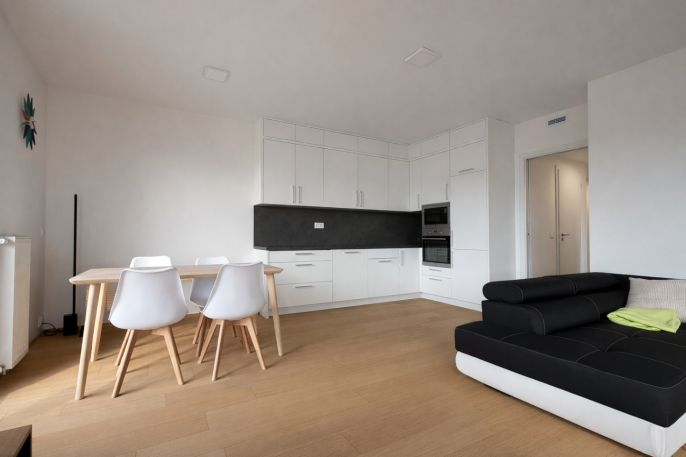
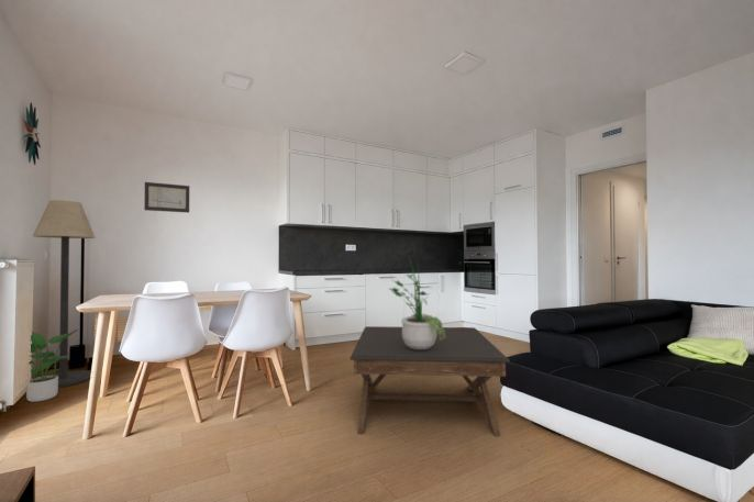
+ potted plant [25,327,80,403]
+ coffee table [348,325,511,438]
+ wall art [143,181,190,214]
+ floor lamp [32,199,97,389]
+ potted plant [389,254,445,349]
